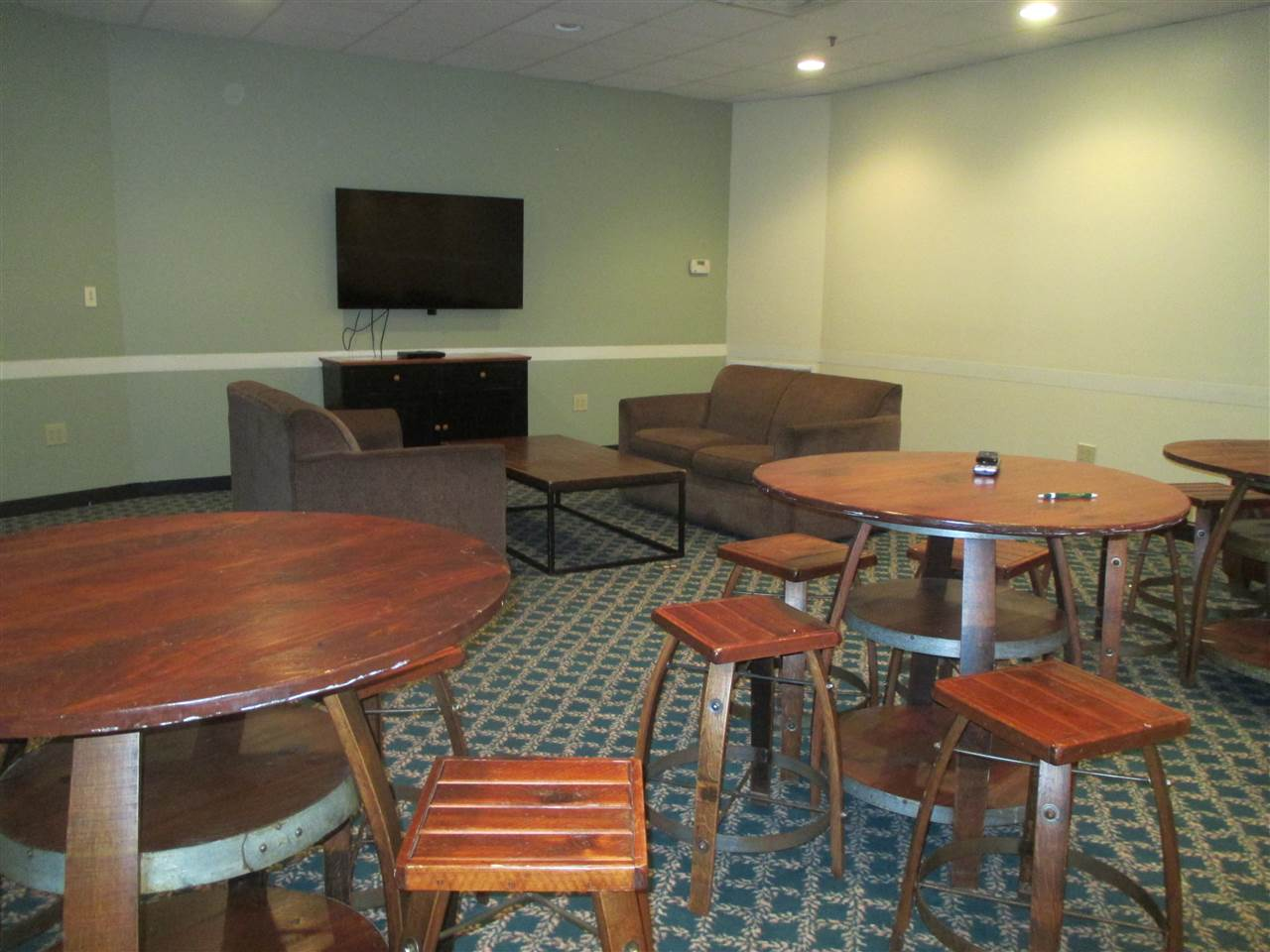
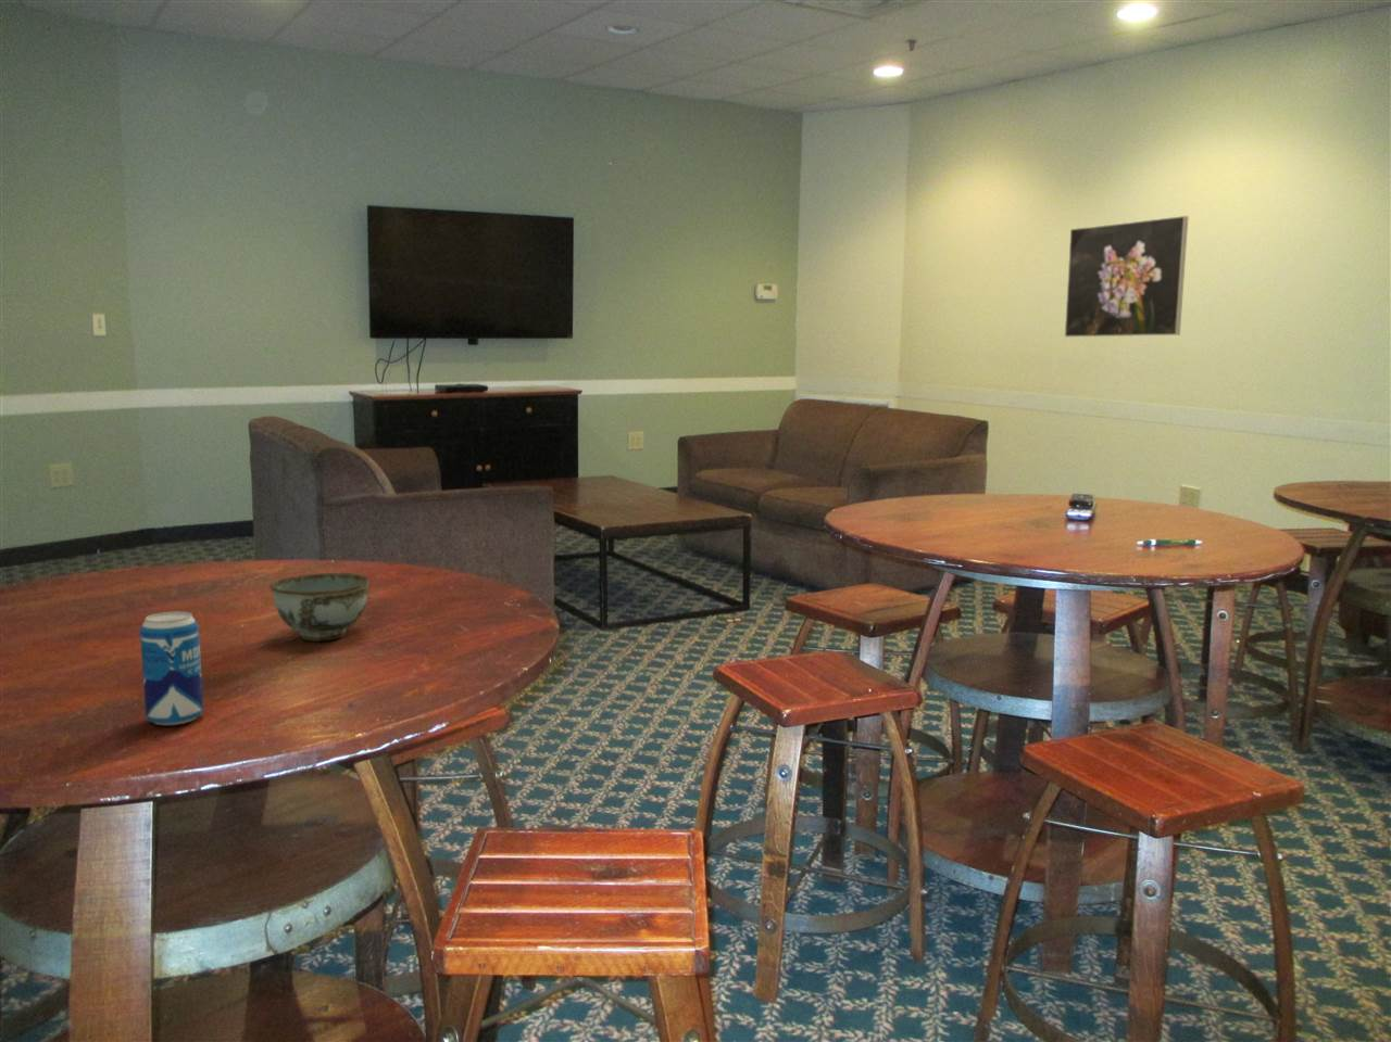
+ bowl [268,572,370,642]
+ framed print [1064,215,1188,338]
+ beverage can [139,610,205,726]
